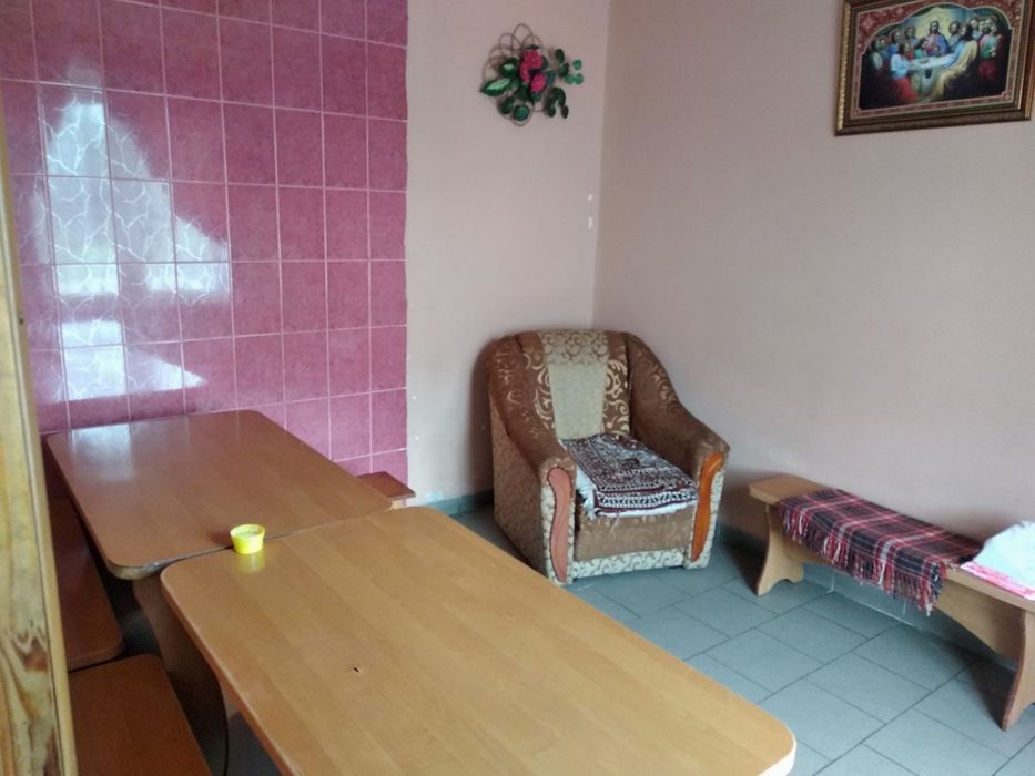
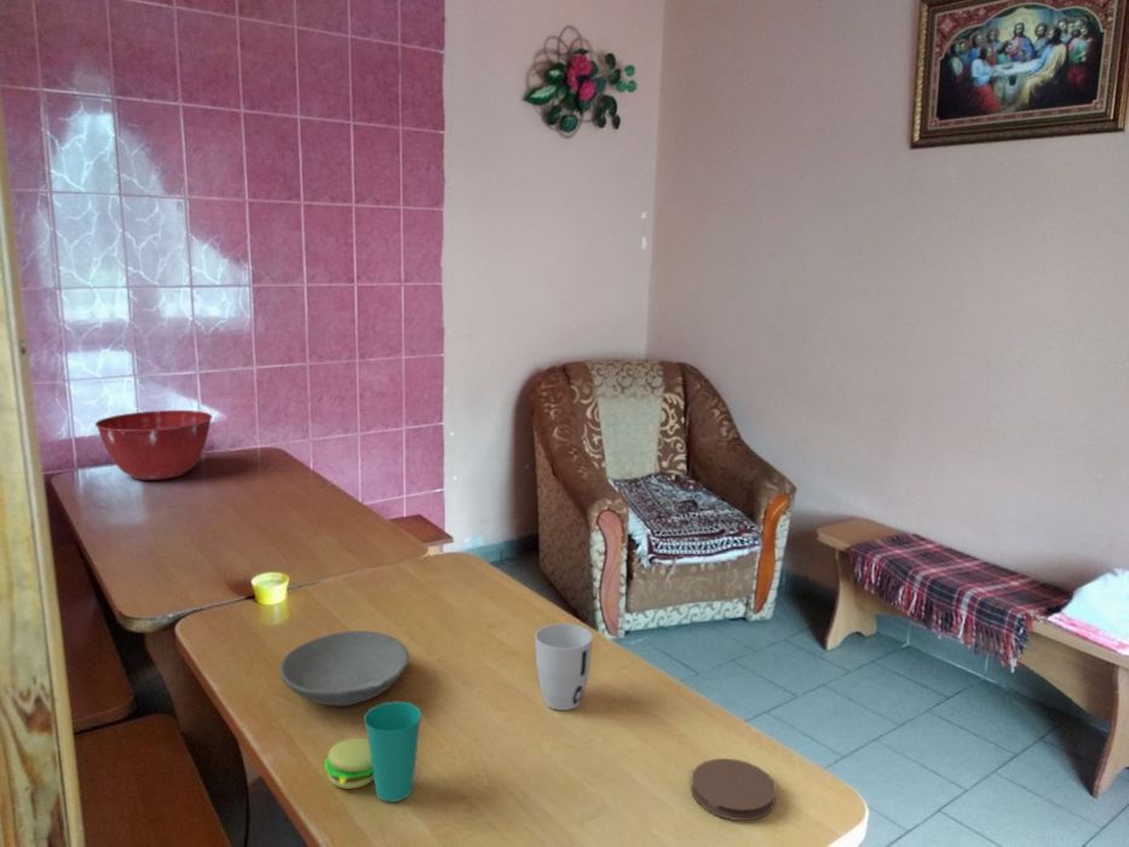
+ bowl [278,629,410,707]
+ cup [323,701,422,803]
+ cup [534,622,594,711]
+ mixing bowl [94,409,213,482]
+ coaster [690,757,777,822]
